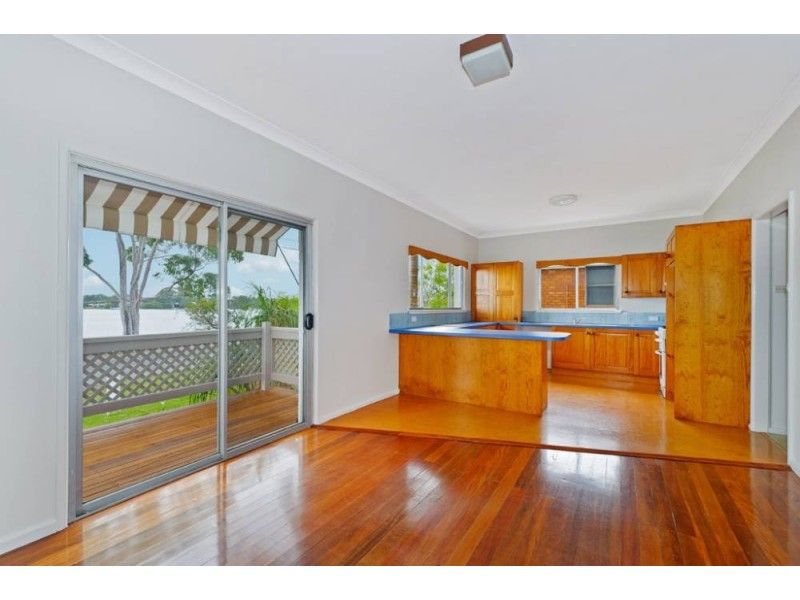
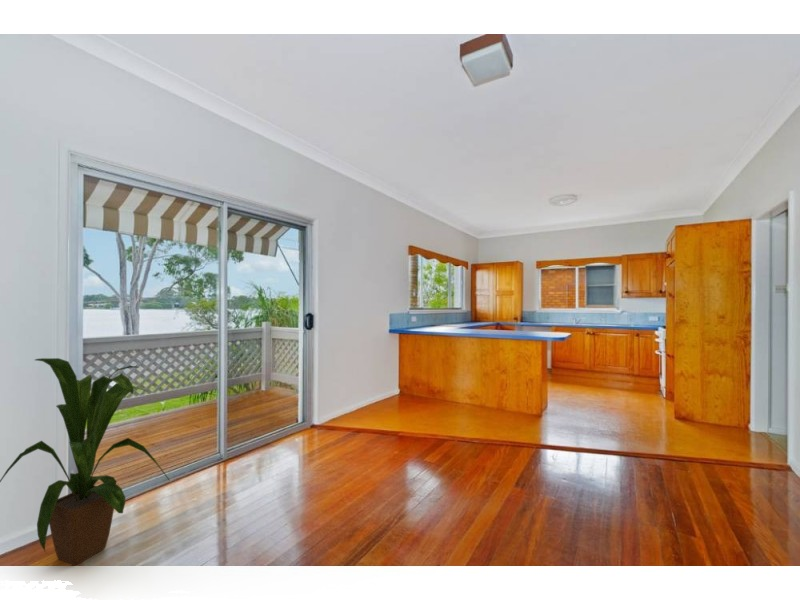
+ house plant [0,357,171,566]
